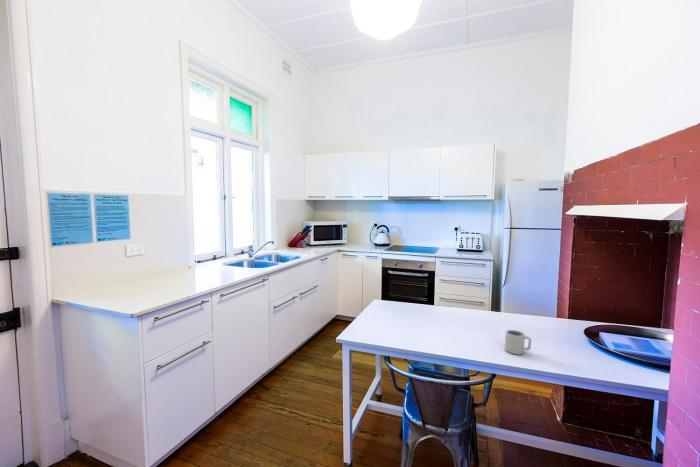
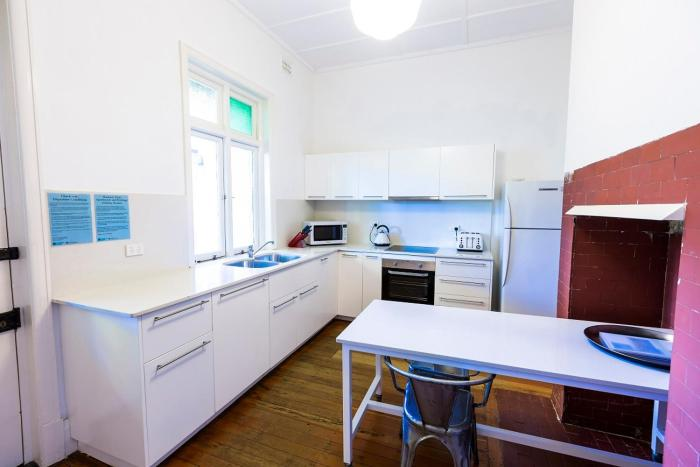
- cup [504,329,532,356]
